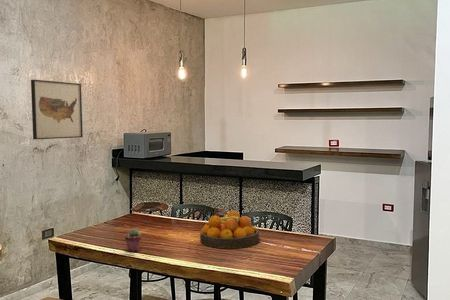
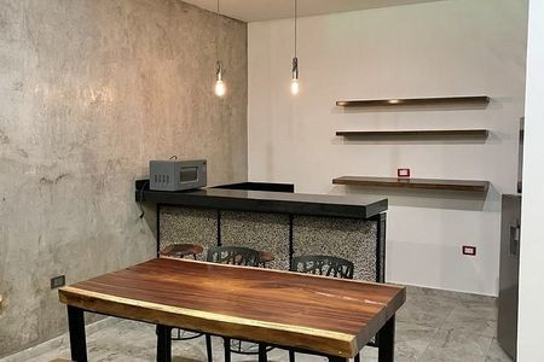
- wall art [30,79,84,140]
- fruit bowl [199,210,260,249]
- potted succulent [124,227,143,253]
